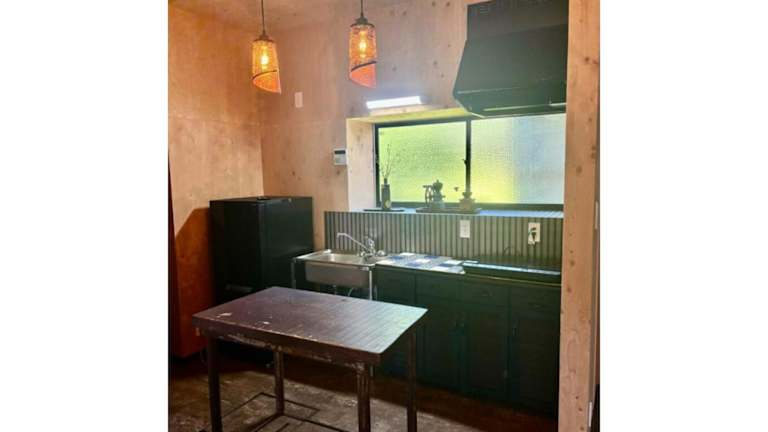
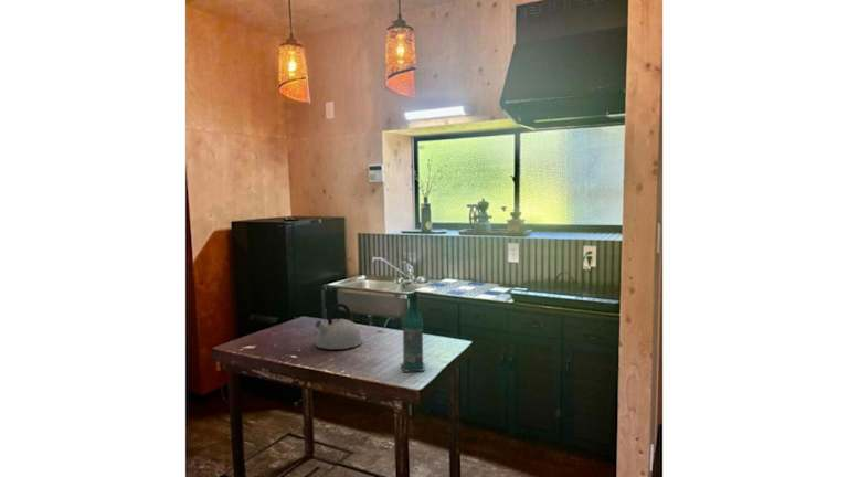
+ bottle [400,292,426,373]
+ kettle [314,301,363,350]
